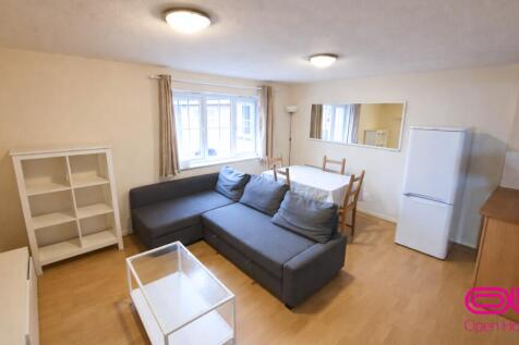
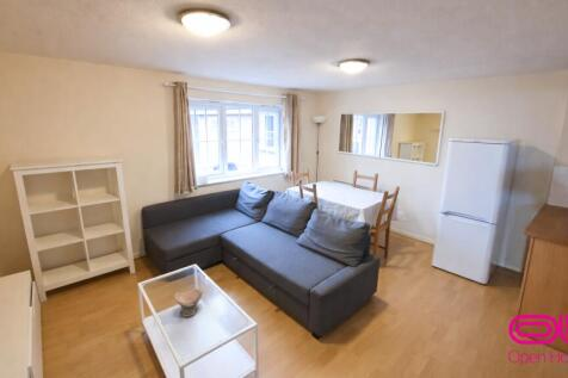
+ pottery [173,287,204,318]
